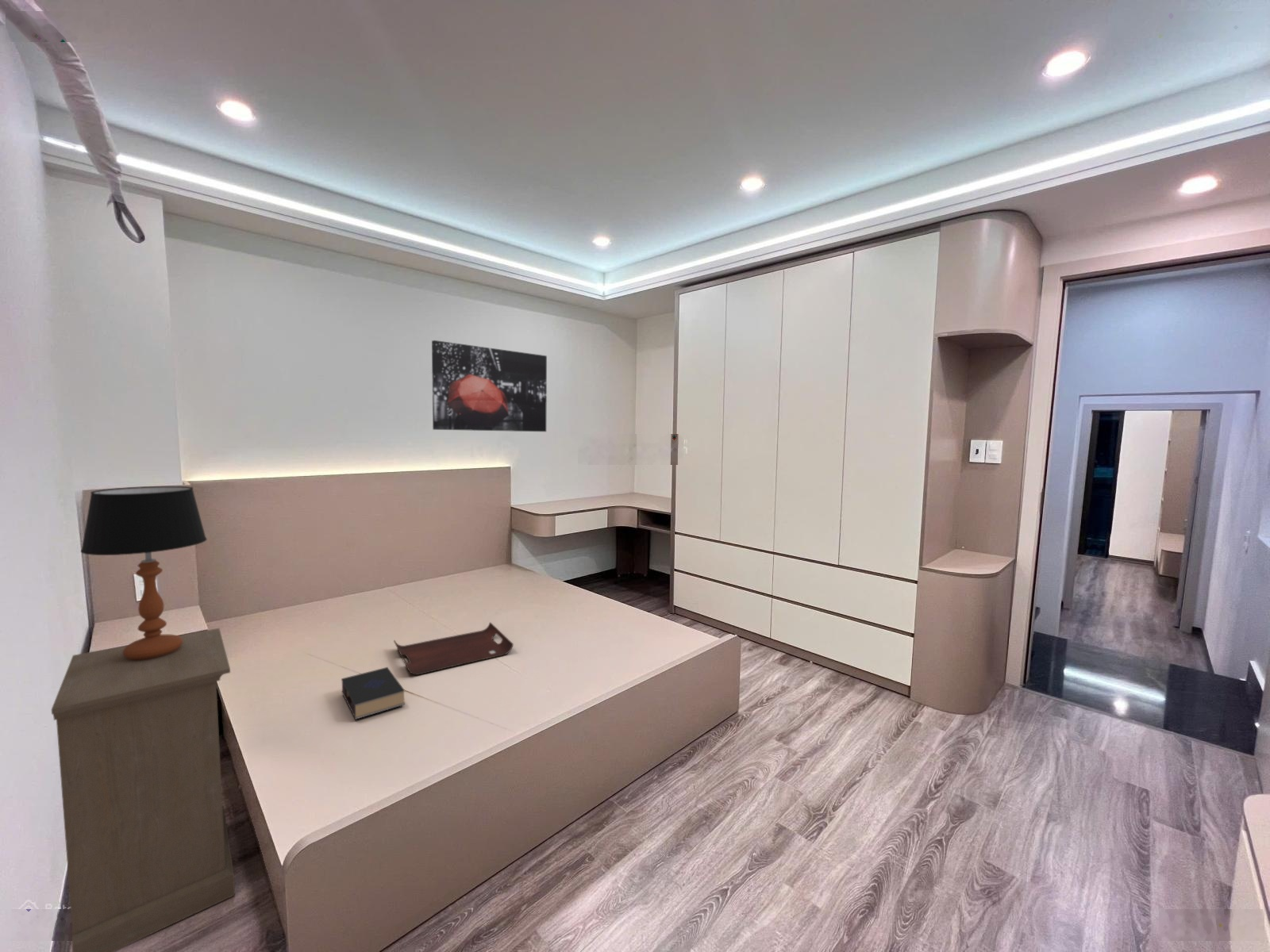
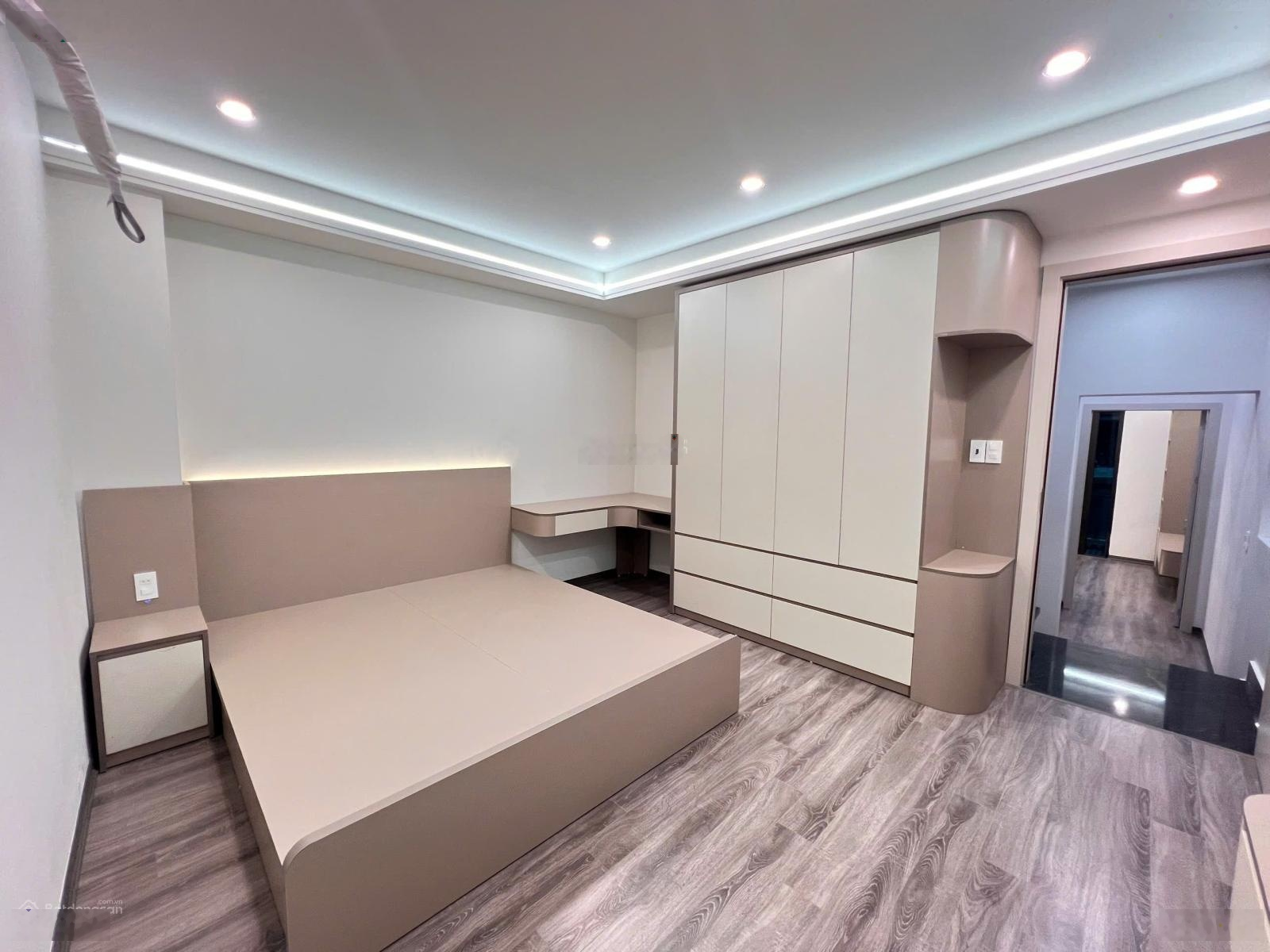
- nightstand [51,628,236,952]
- book [341,666,406,720]
- wall art [431,340,548,432]
- table lamp [80,486,207,660]
- serving tray [393,621,514,676]
